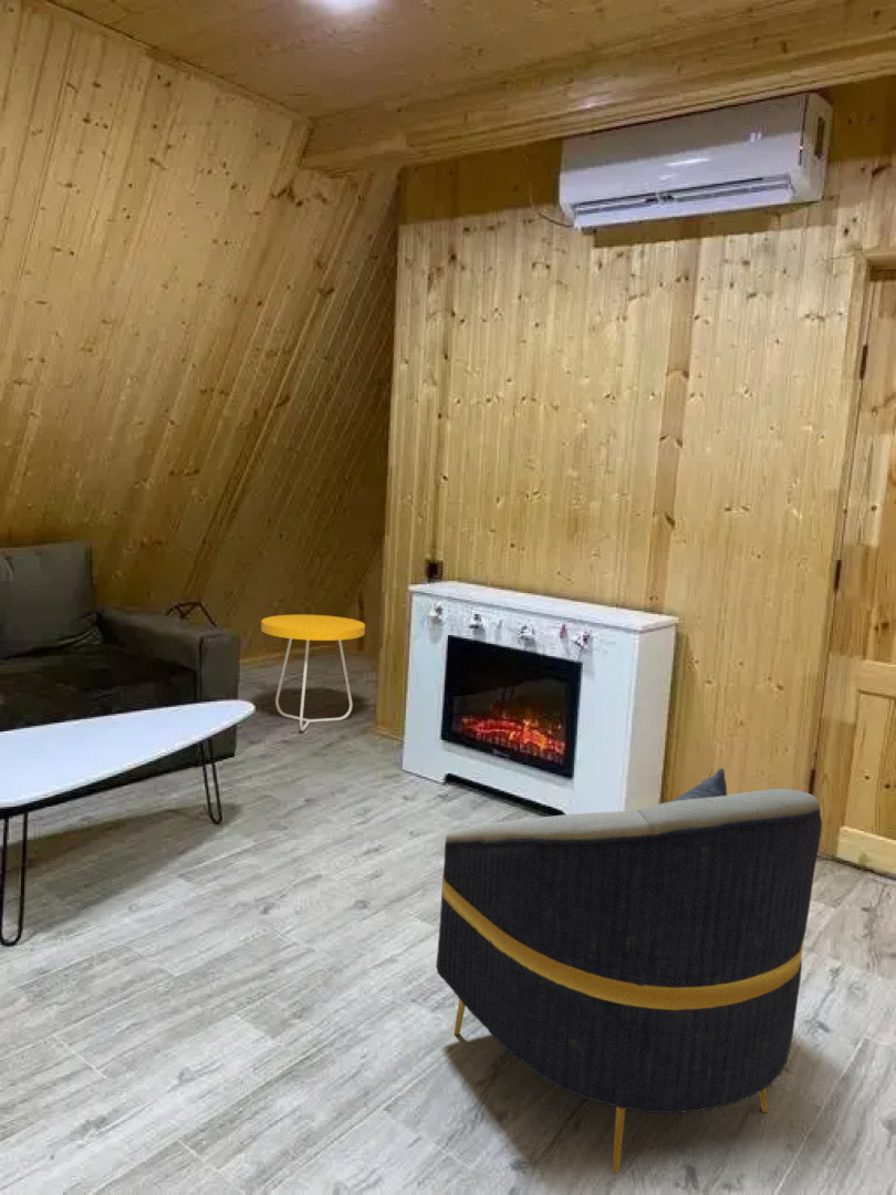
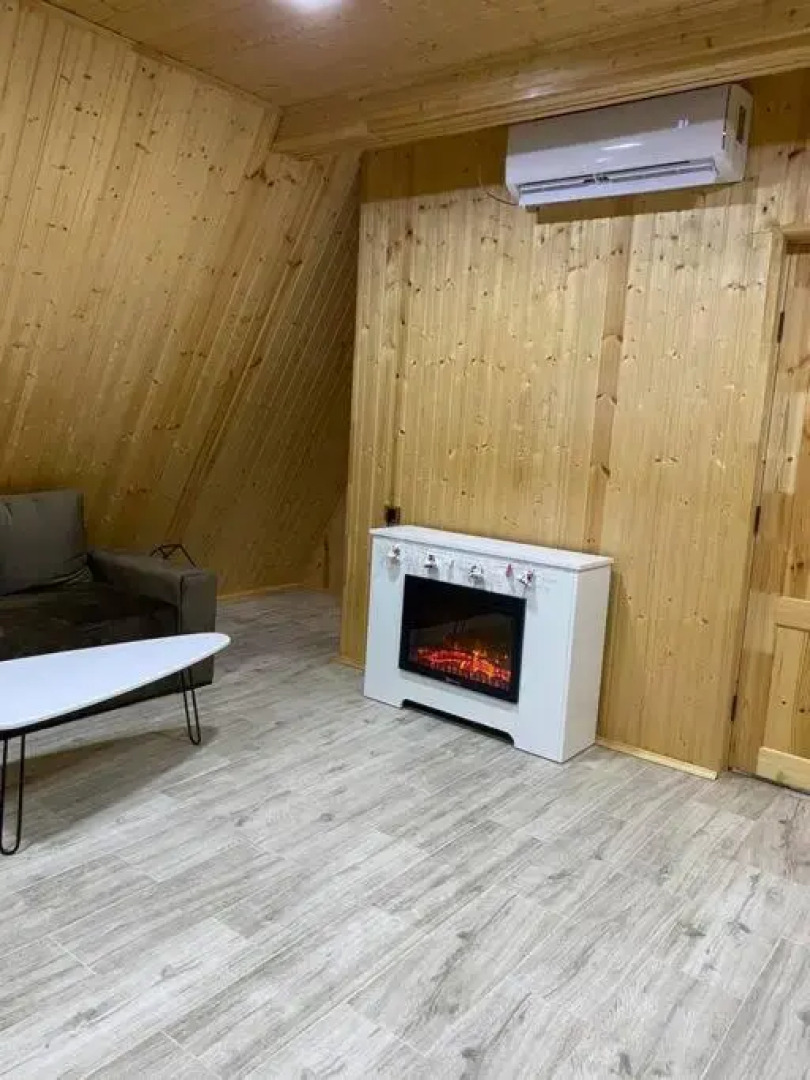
- armchair [435,767,823,1174]
- side table [260,614,366,732]
